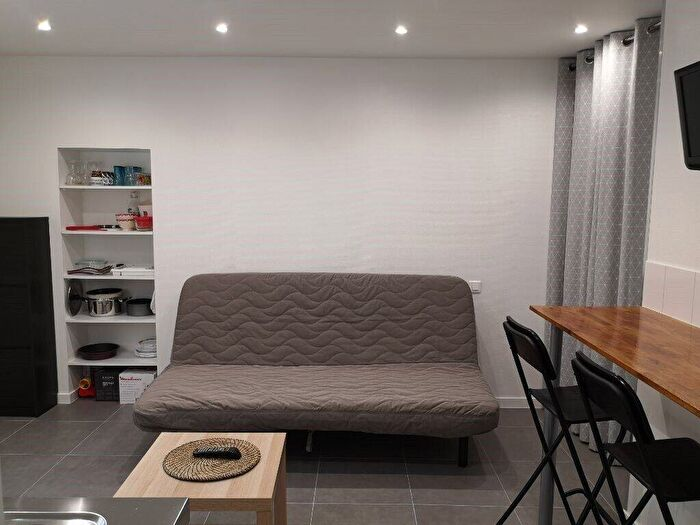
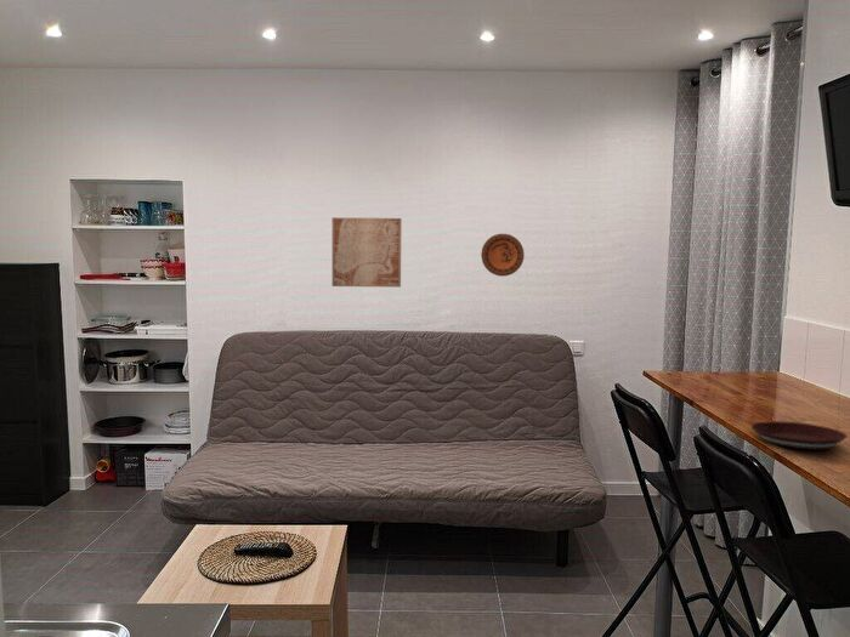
+ plate [750,420,849,451]
+ decorative plate [480,233,526,278]
+ wall art [332,216,402,289]
